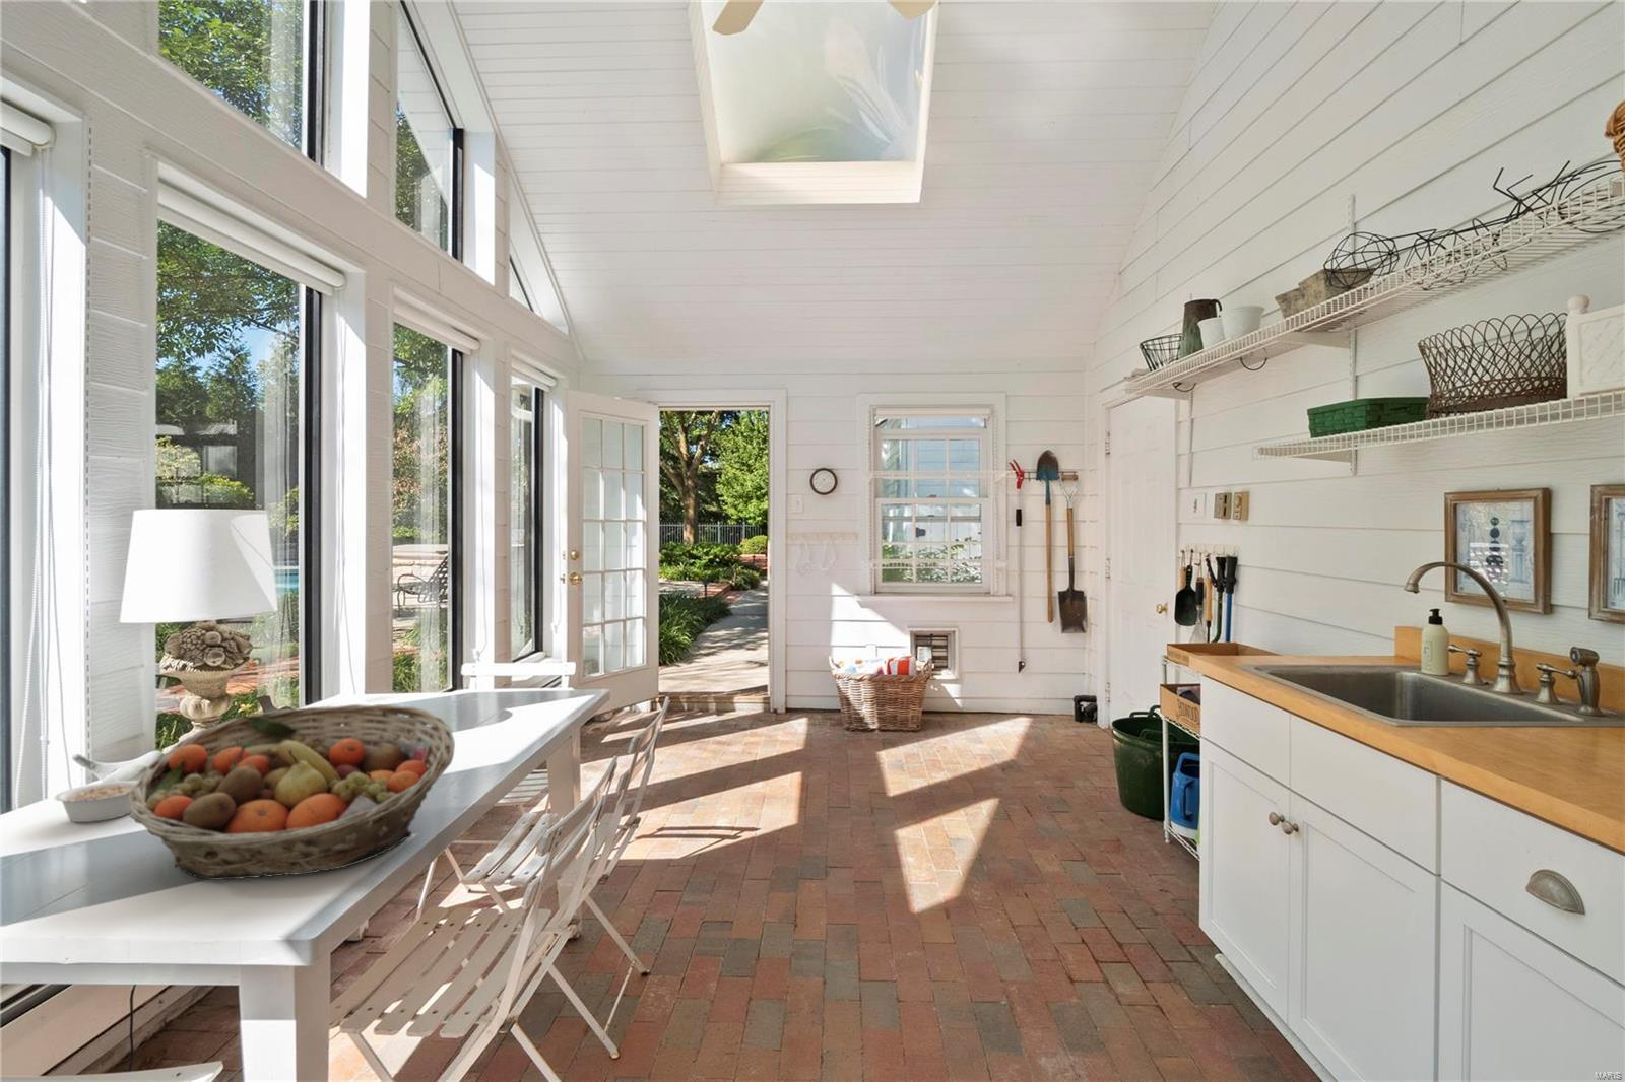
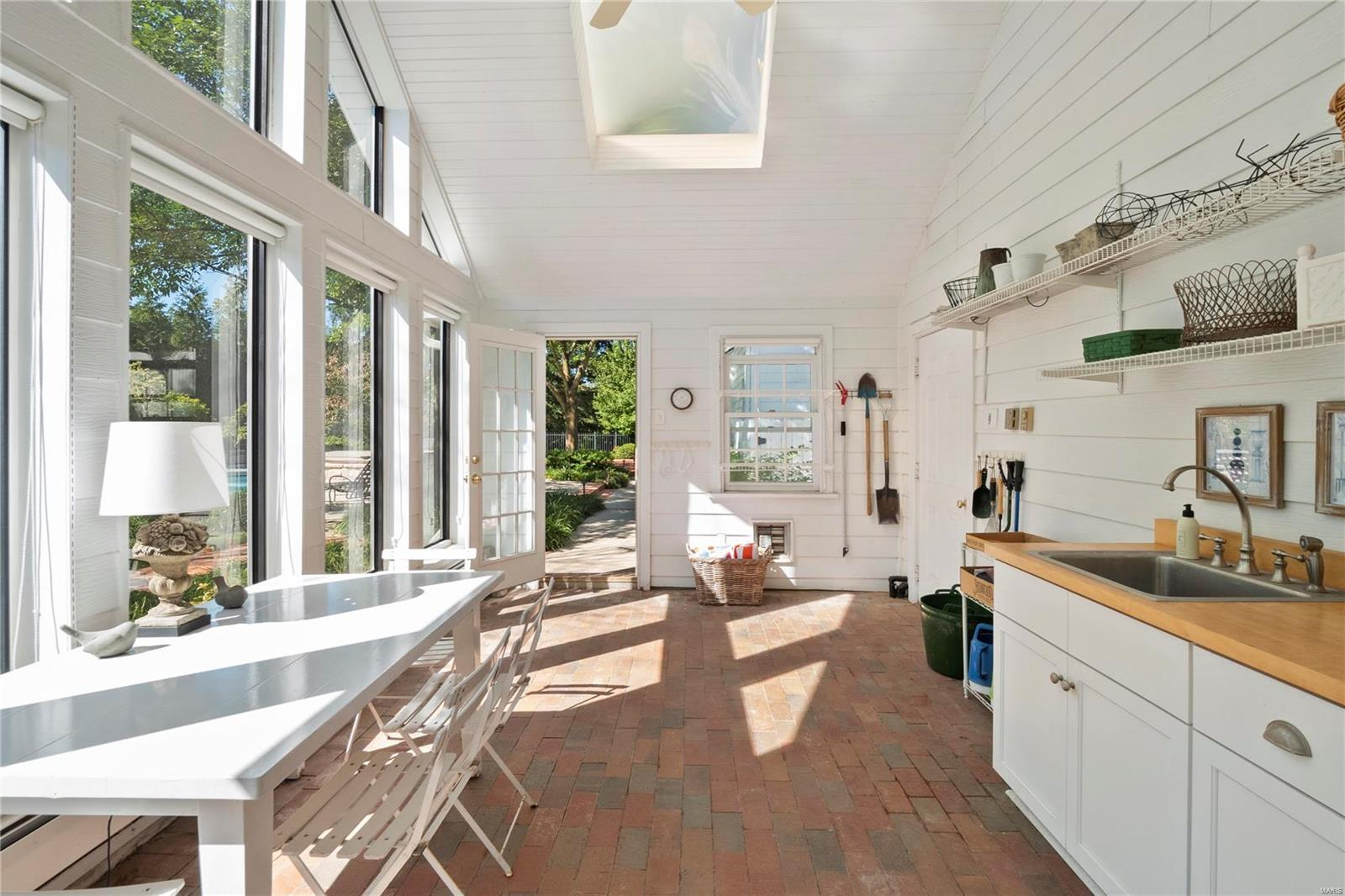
- legume [54,780,139,824]
- fruit basket [128,703,455,882]
